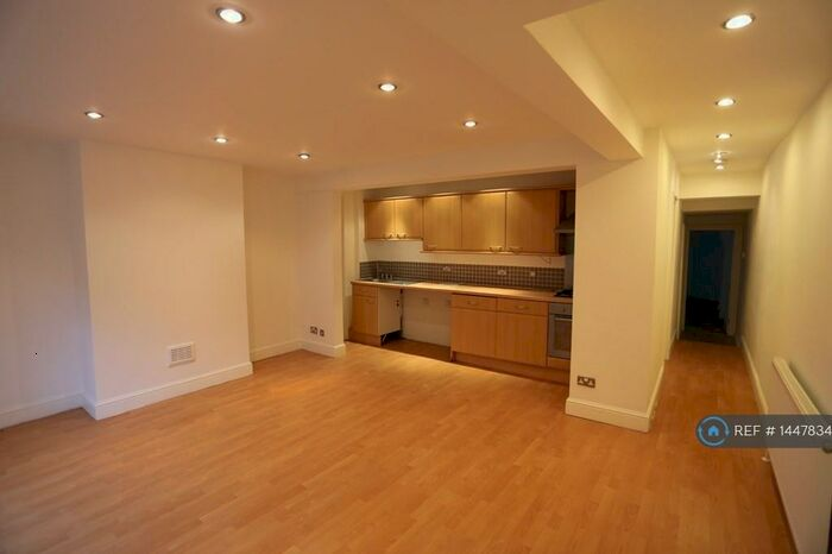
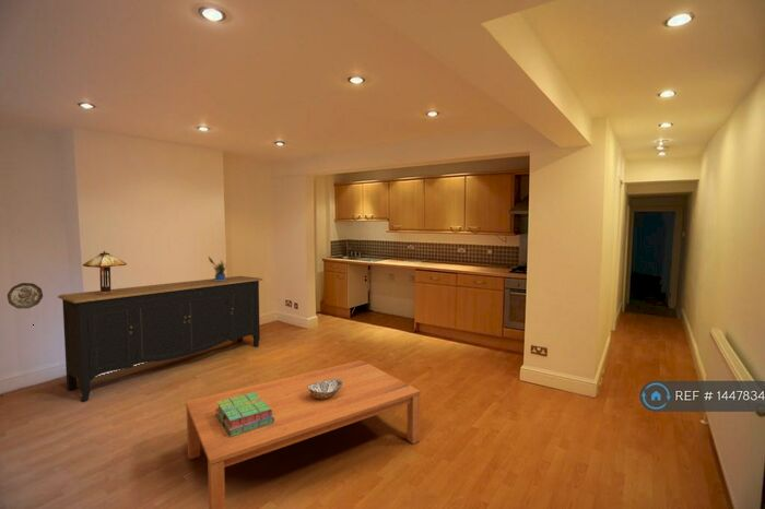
+ decorative bowl [307,379,342,399]
+ stack of books [215,392,274,437]
+ coffee table [185,359,422,509]
+ sideboard [57,275,263,402]
+ decorative plate [7,282,44,310]
+ potted plant [208,256,228,281]
+ table lamp [82,250,128,295]
